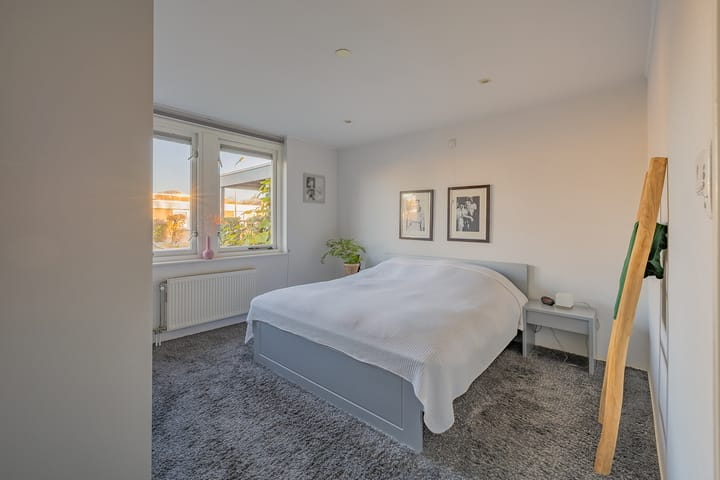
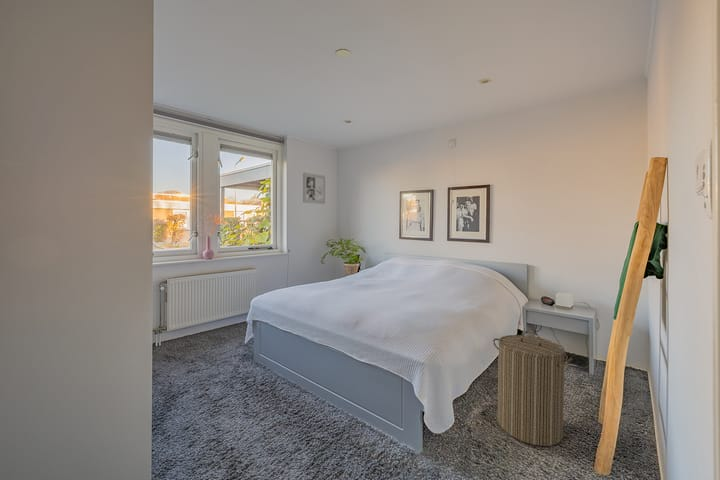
+ laundry hamper [492,330,573,447]
